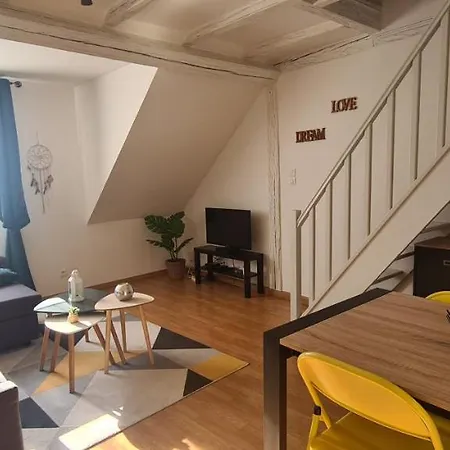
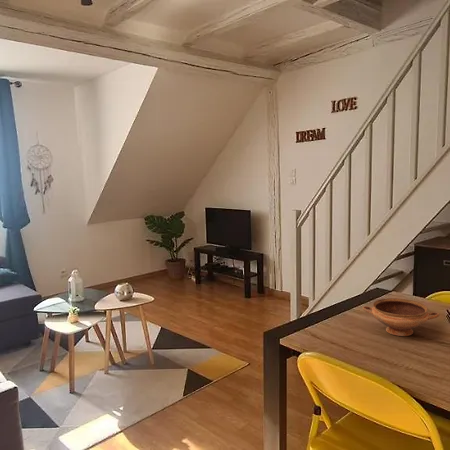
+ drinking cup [362,297,440,337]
